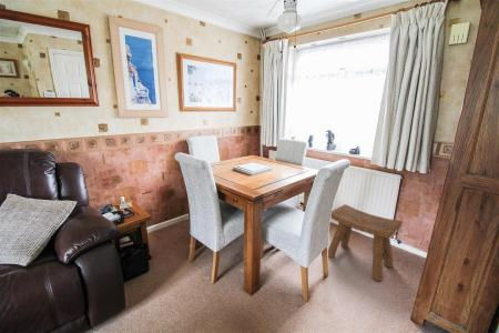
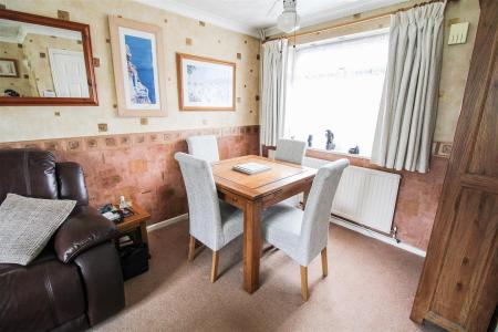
- stool [327,203,404,282]
